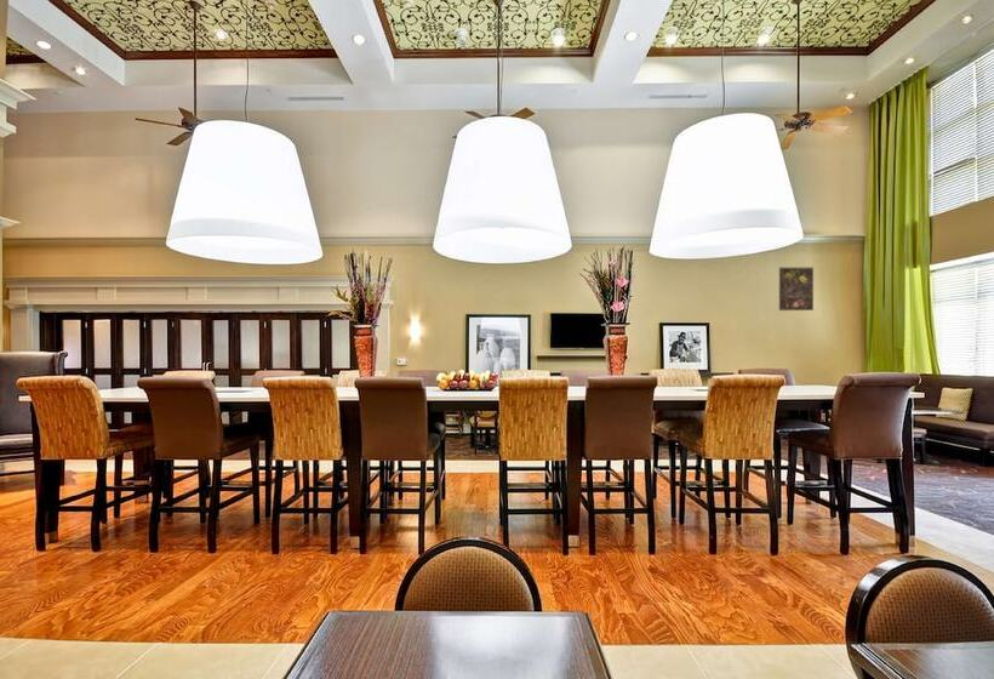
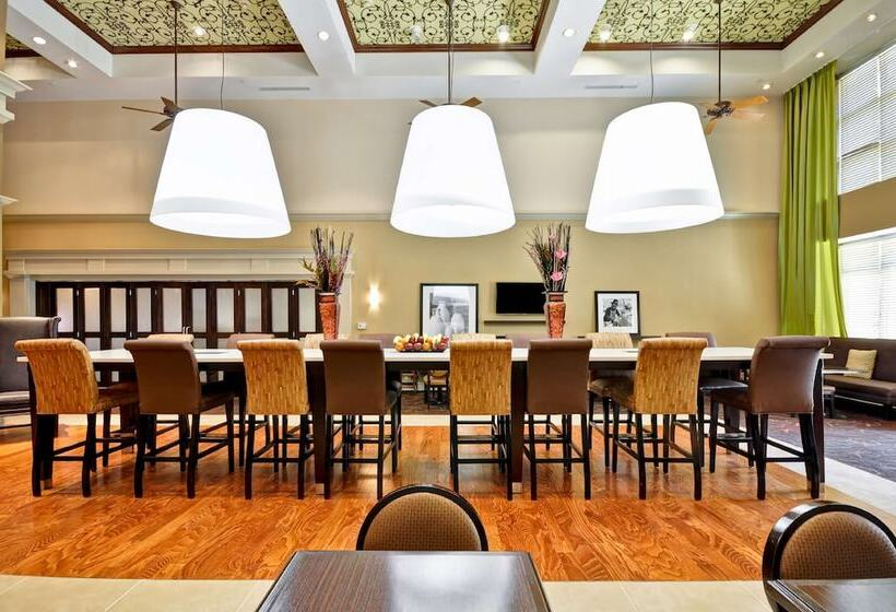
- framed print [778,267,815,312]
